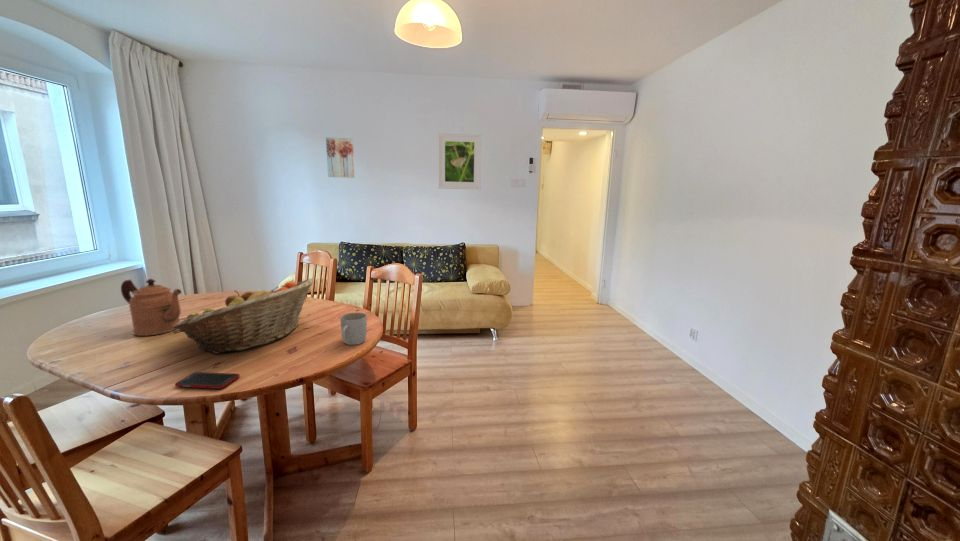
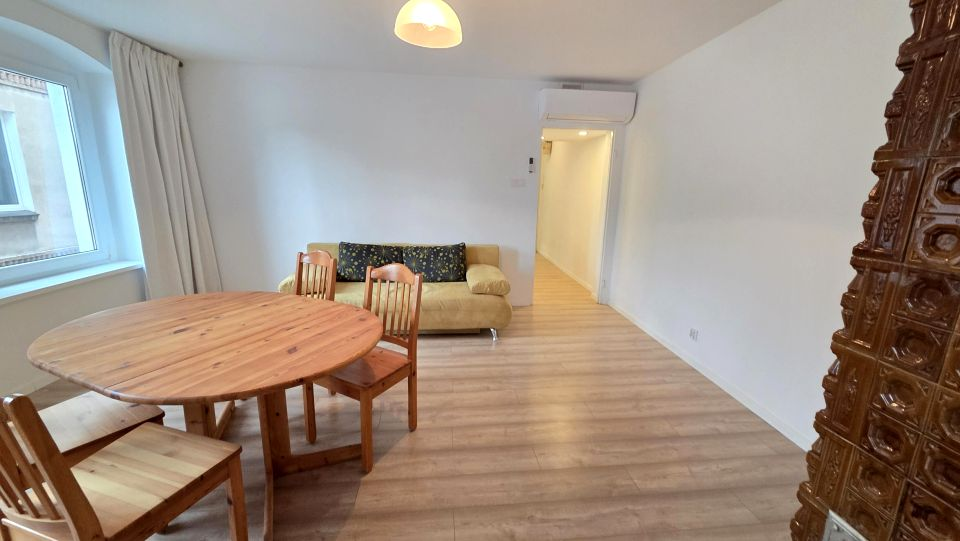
- coffeepot [120,277,183,337]
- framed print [437,132,483,190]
- mug [340,312,368,346]
- wall art [325,136,356,179]
- fruit basket [173,278,315,355]
- cell phone [174,371,241,390]
